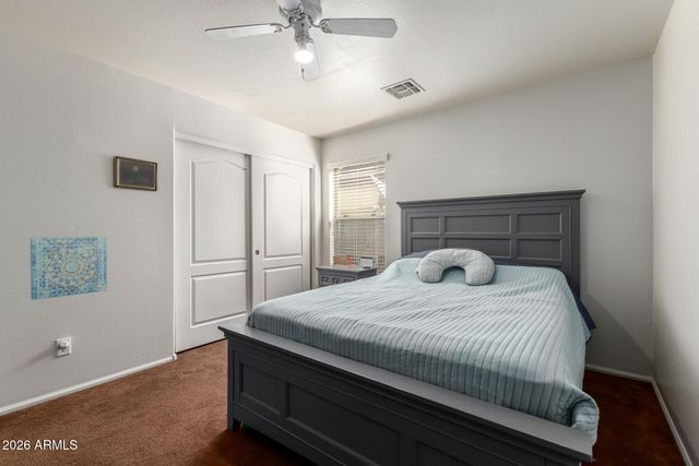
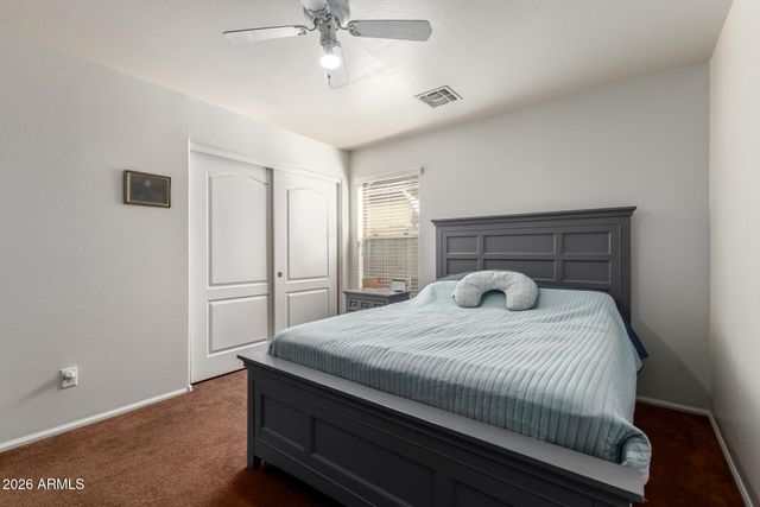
- wall art [29,236,108,301]
